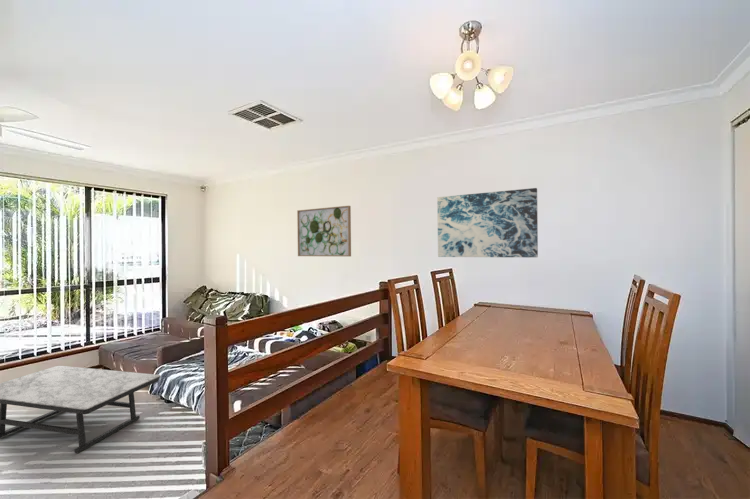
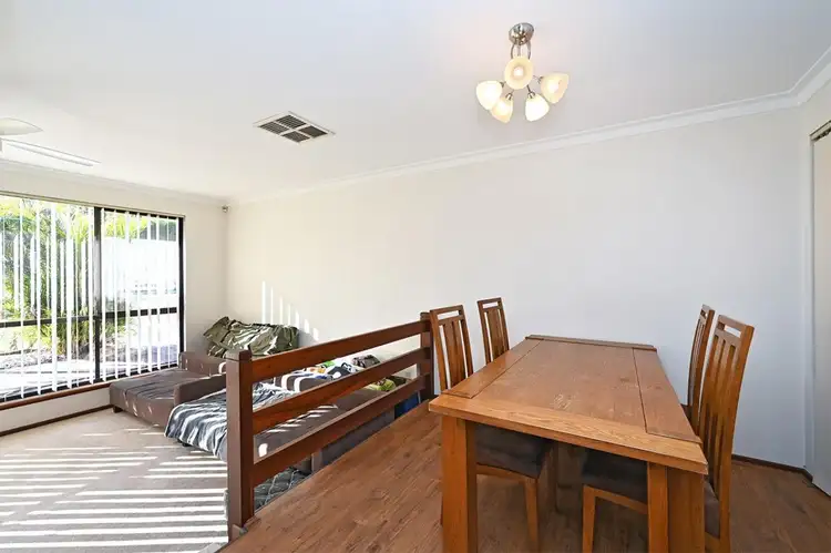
- wall art [296,205,352,257]
- coffee table [0,365,162,455]
- wall art [436,187,539,258]
